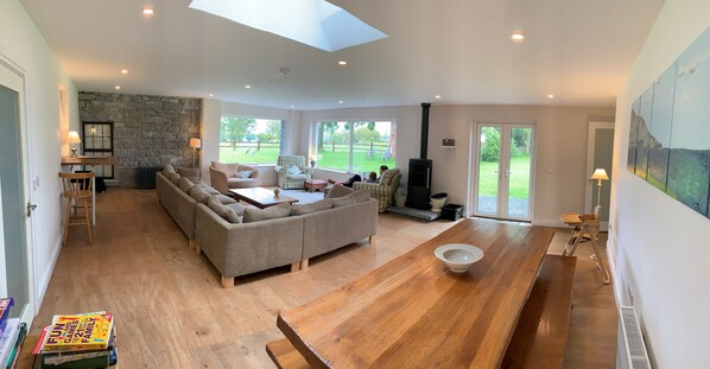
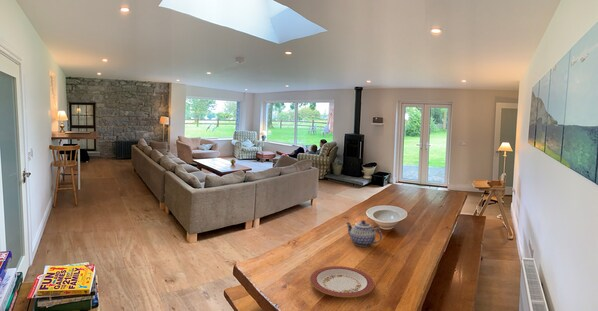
+ plate [309,265,375,299]
+ teapot [345,219,383,248]
